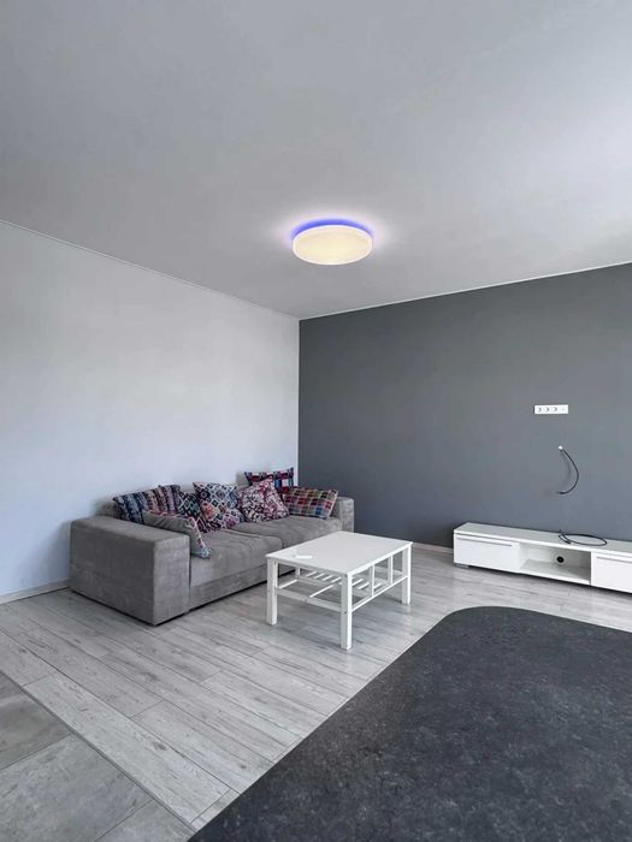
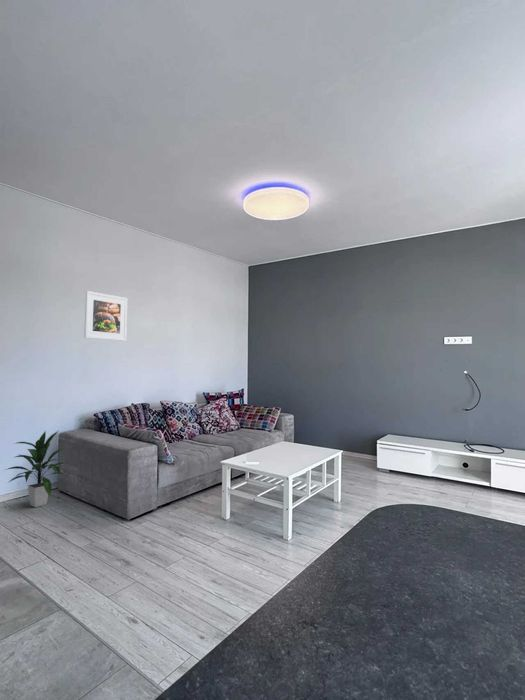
+ indoor plant [4,429,67,508]
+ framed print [83,290,128,342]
